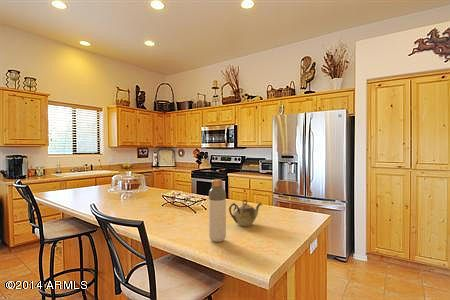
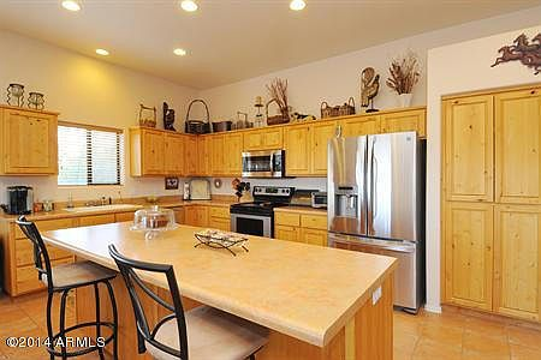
- bottle [208,178,227,243]
- teapot [228,199,263,227]
